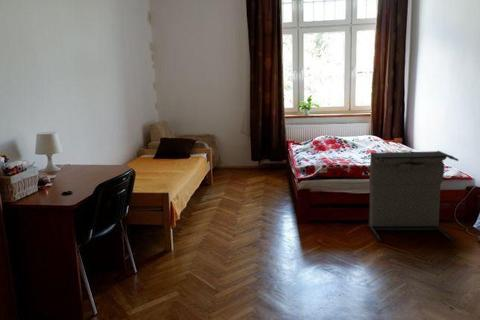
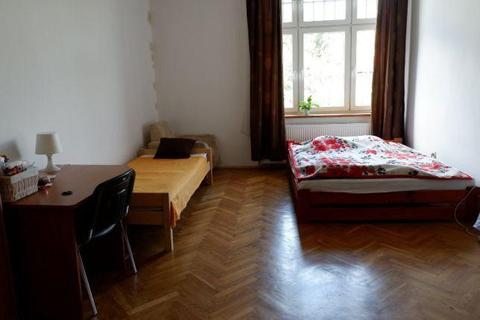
- laundry hamper [368,150,459,242]
